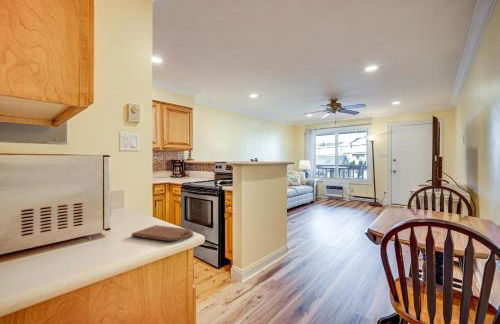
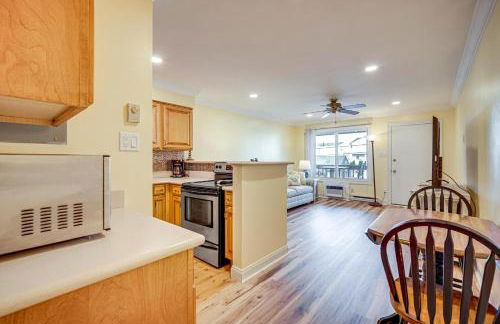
- cutting board [130,224,194,242]
